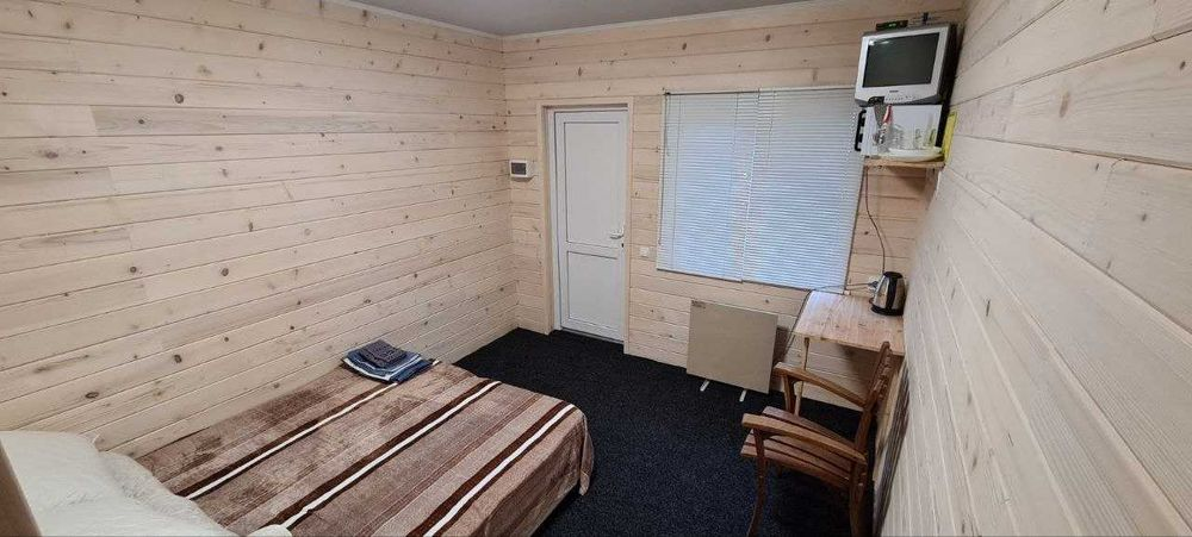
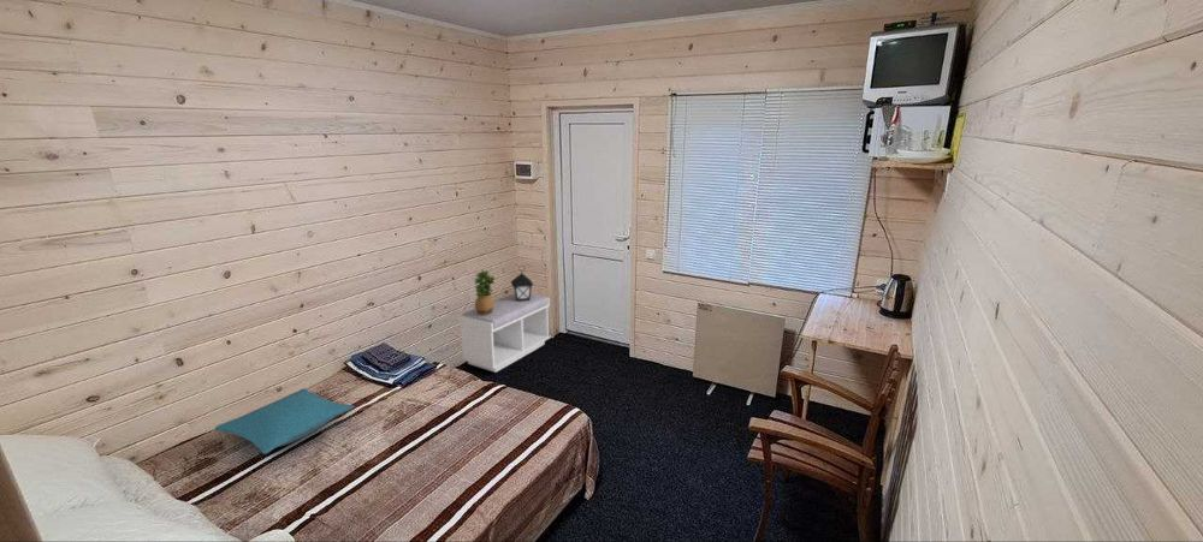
+ bench [457,292,551,374]
+ pillow [214,387,355,455]
+ potted plant [474,269,497,316]
+ lantern [510,264,535,302]
